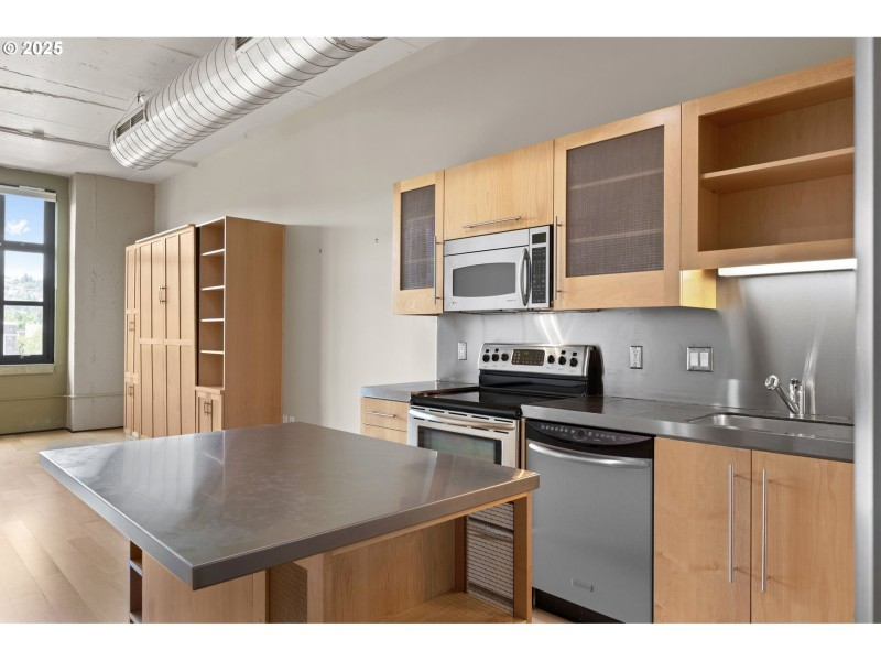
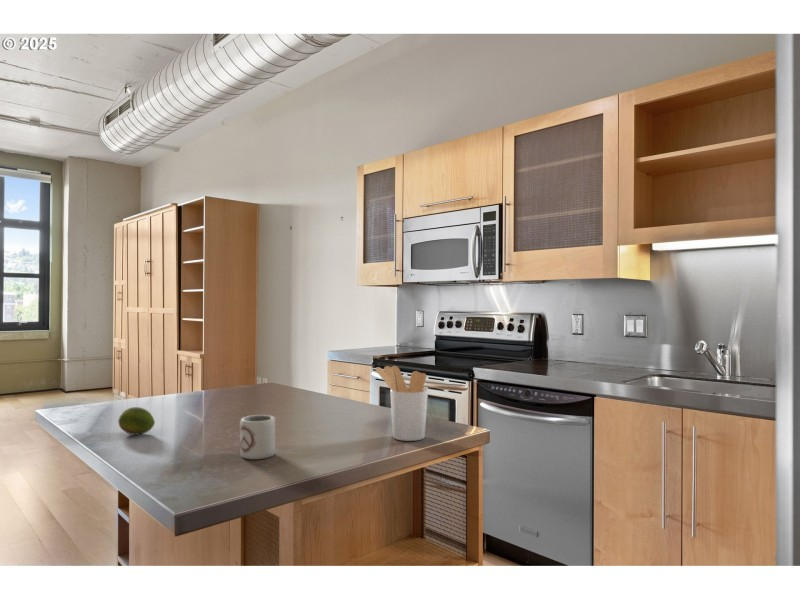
+ cup [239,414,276,460]
+ fruit [117,406,156,436]
+ utensil holder [375,365,429,442]
